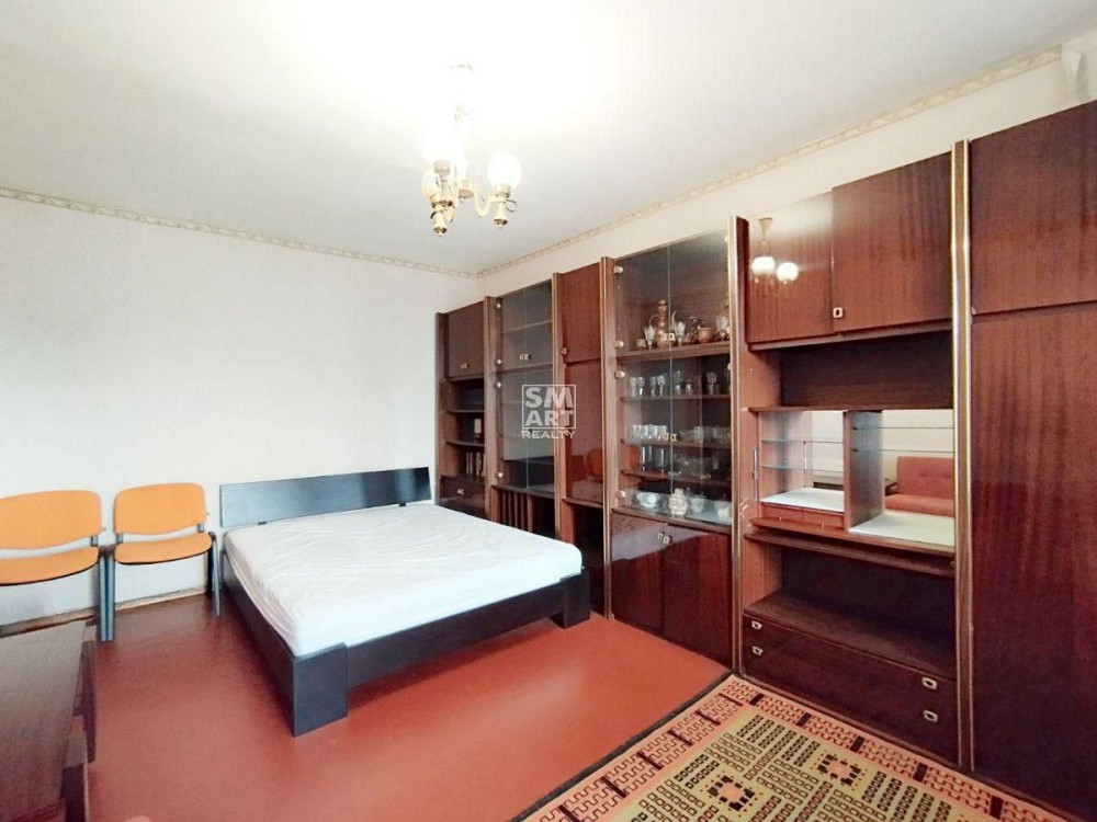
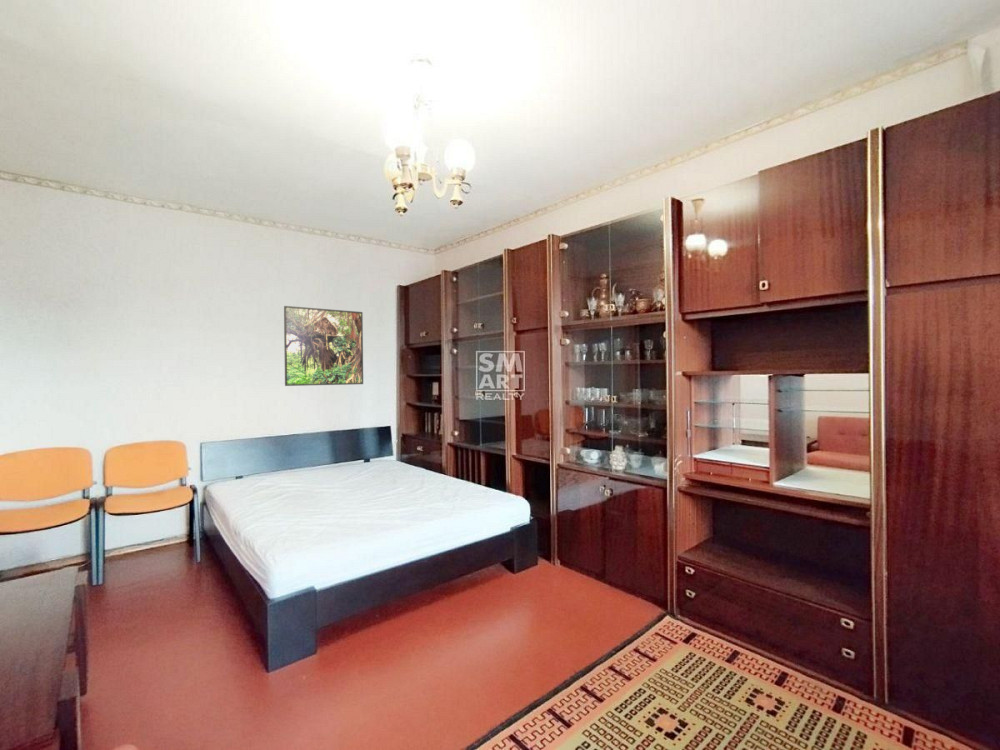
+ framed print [283,305,364,387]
